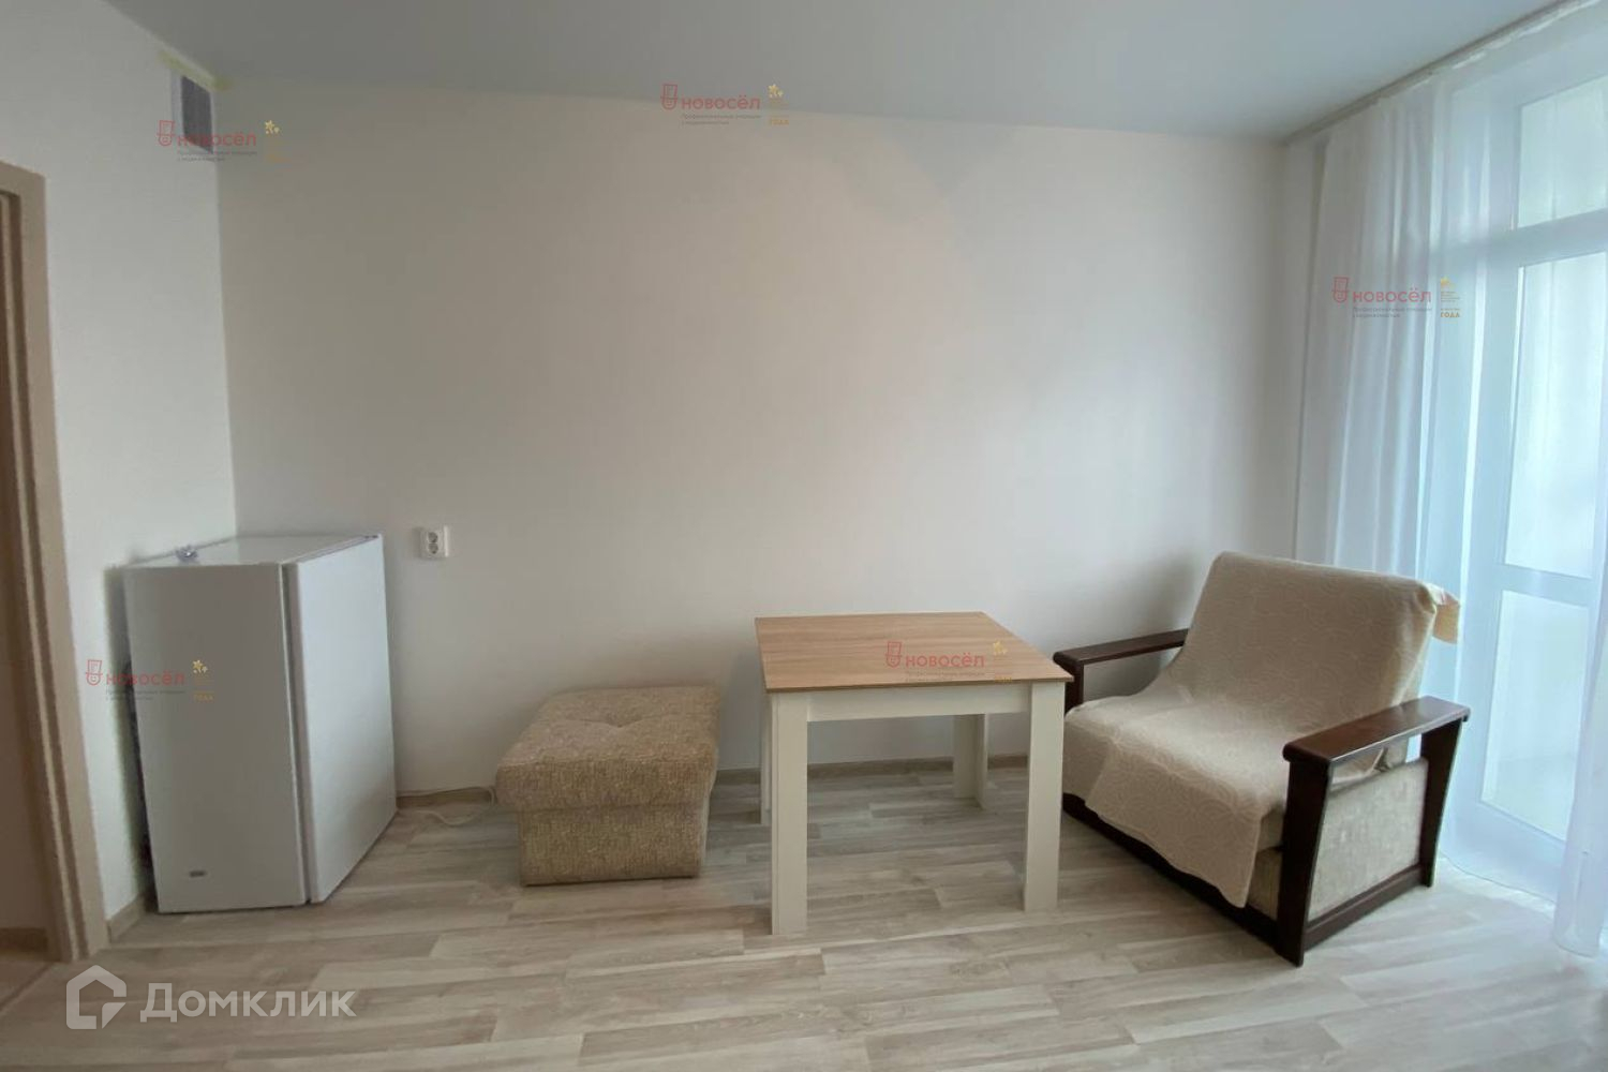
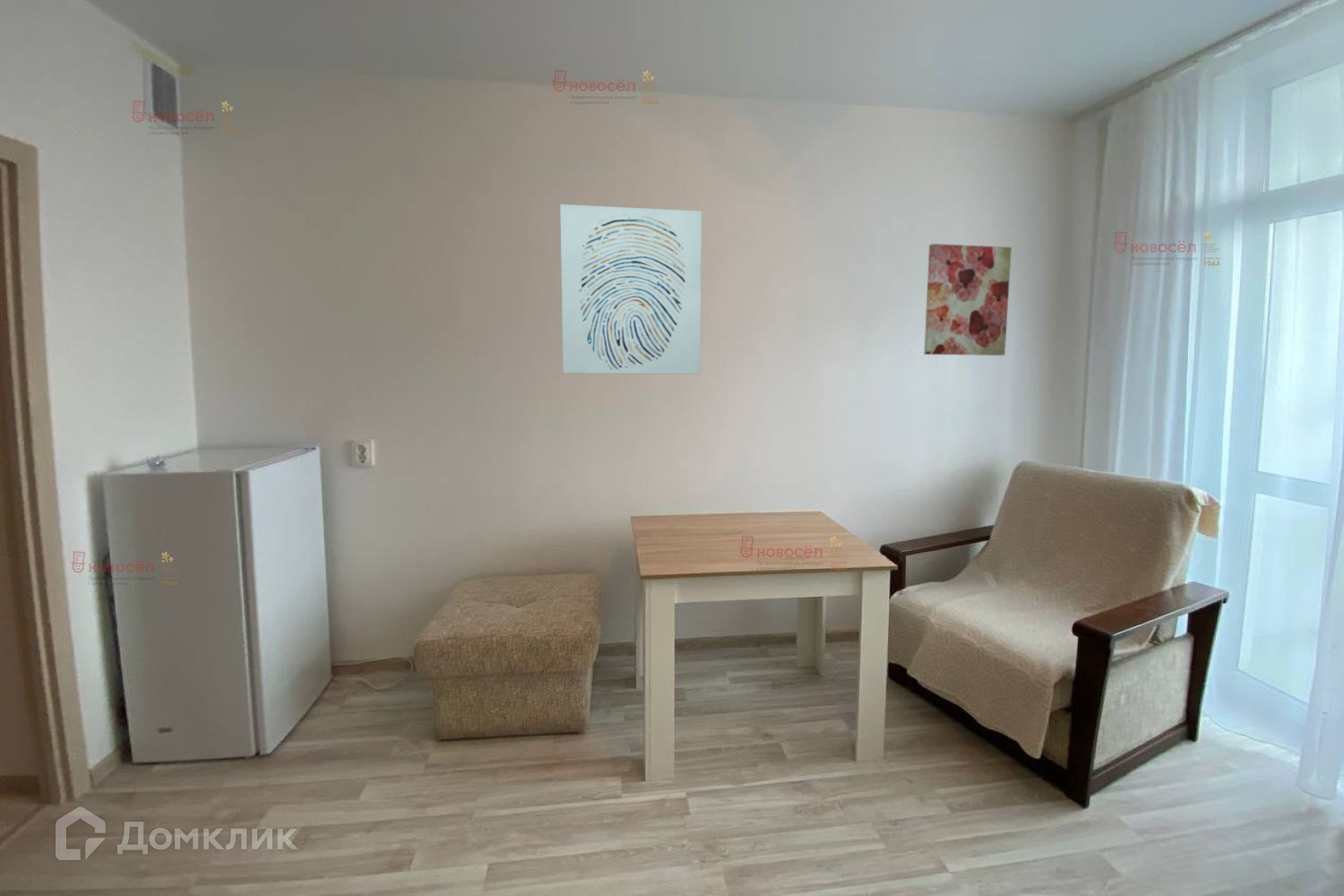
+ wall art [559,203,702,375]
+ wall art [923,243,1012,357]
